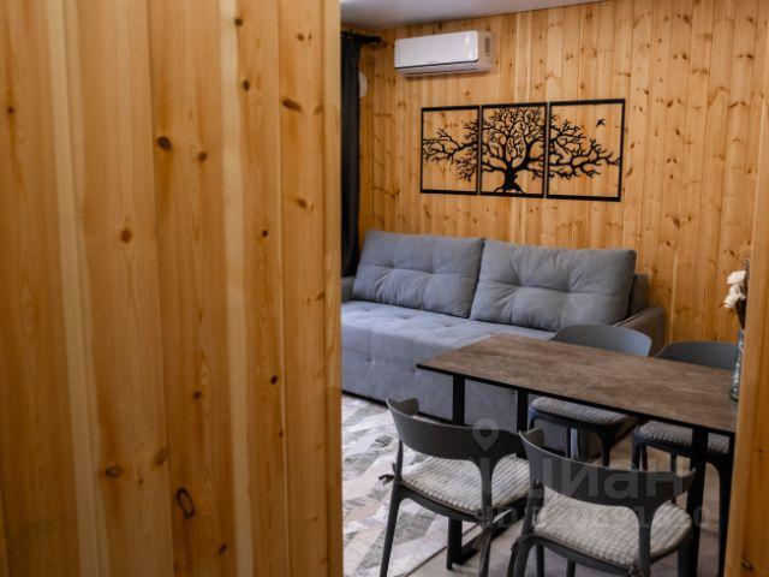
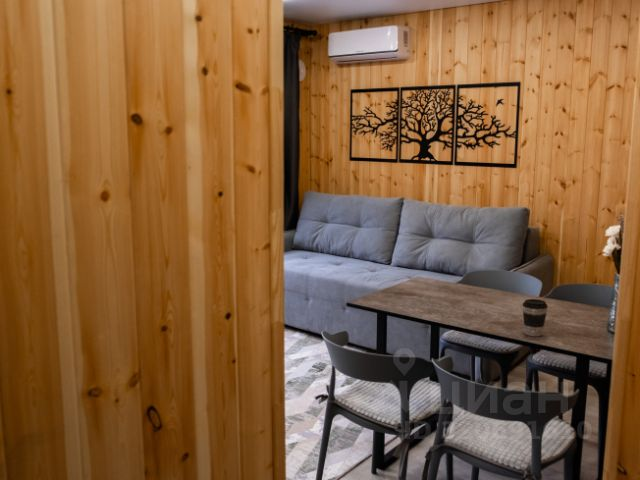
+ coffee cup [522,298,549,337]
